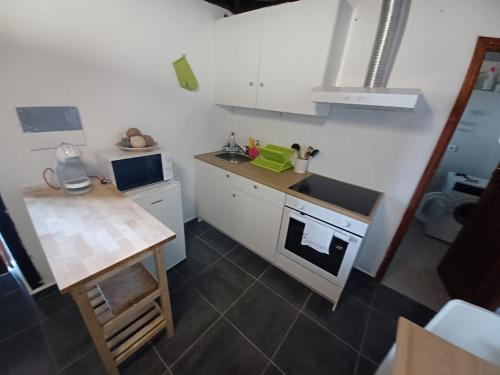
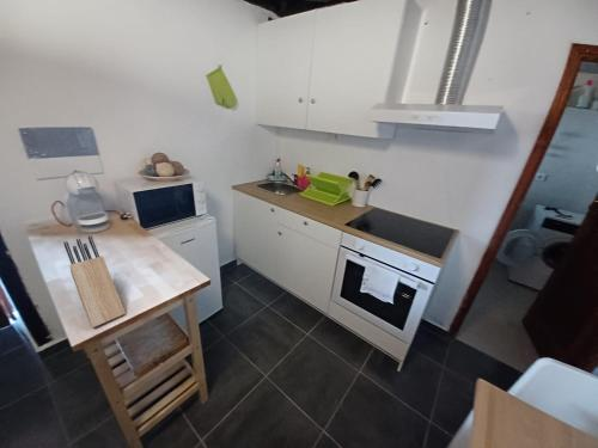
+ knife block [62,235,127,329]
